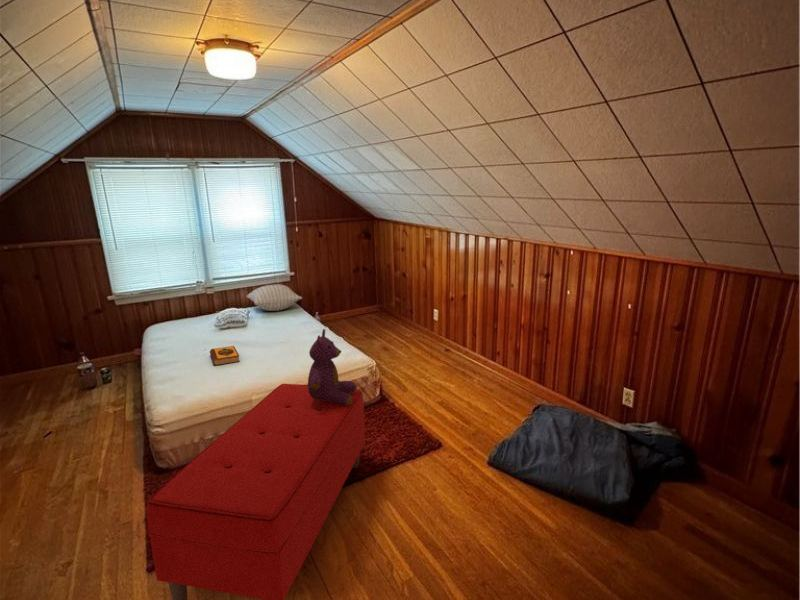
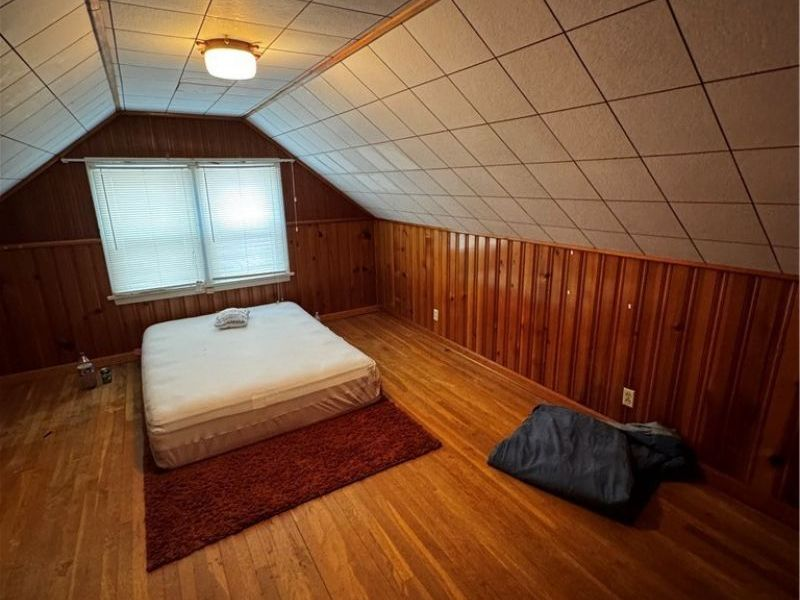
- bench [146,383,366,600]
- teddy bear [307,328,358,405]
- hardback book [209,345,240,366]
- pillow [246,283,303,312]
